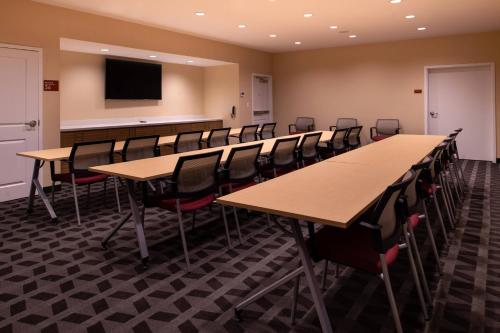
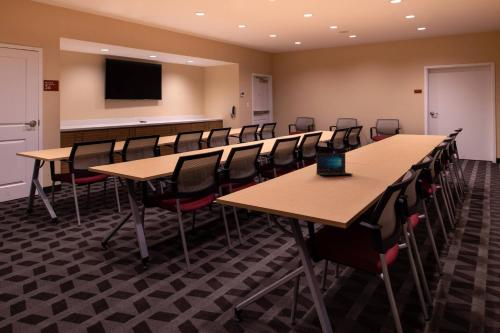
+ laptop [316,152,354,176]
